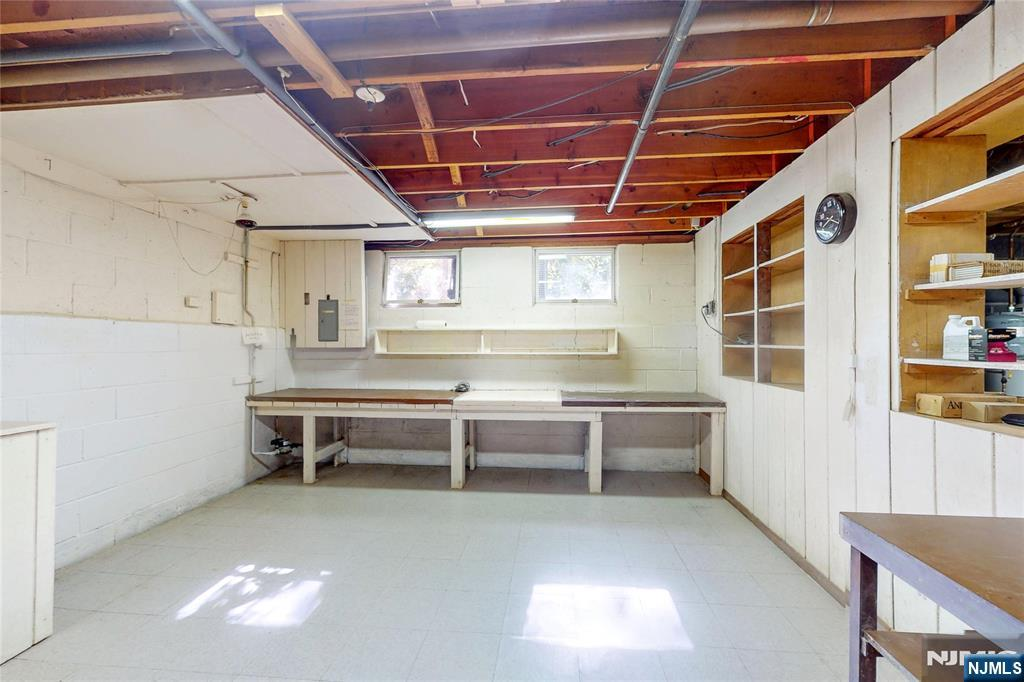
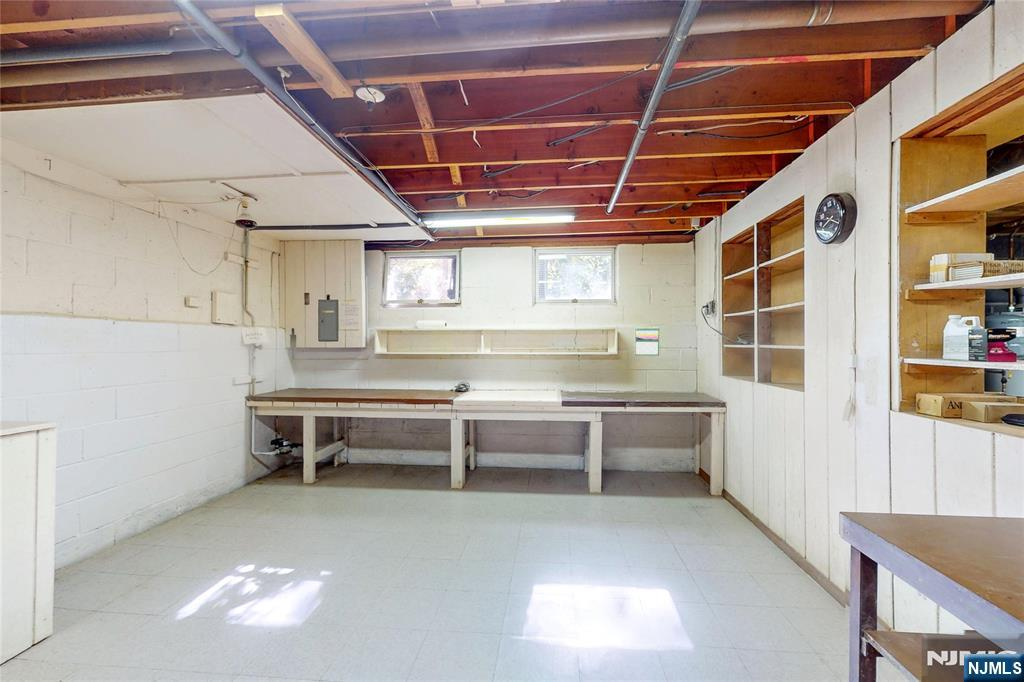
+ calendar [634,326,660,357]
